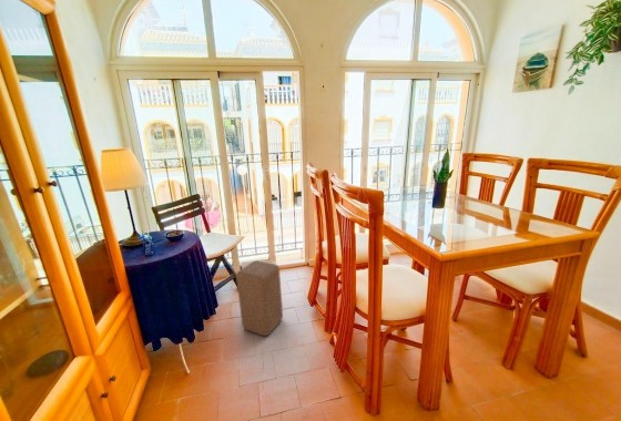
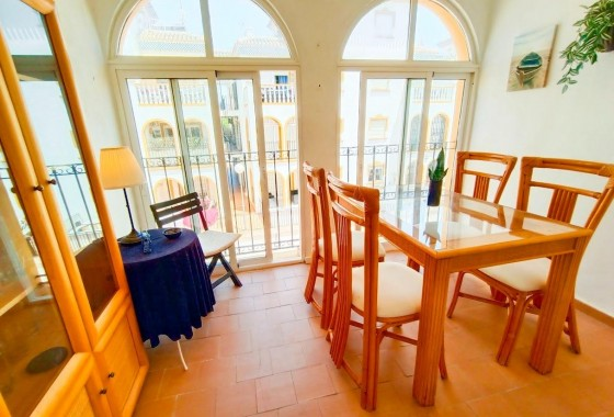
- stool [235,259,284,337]
